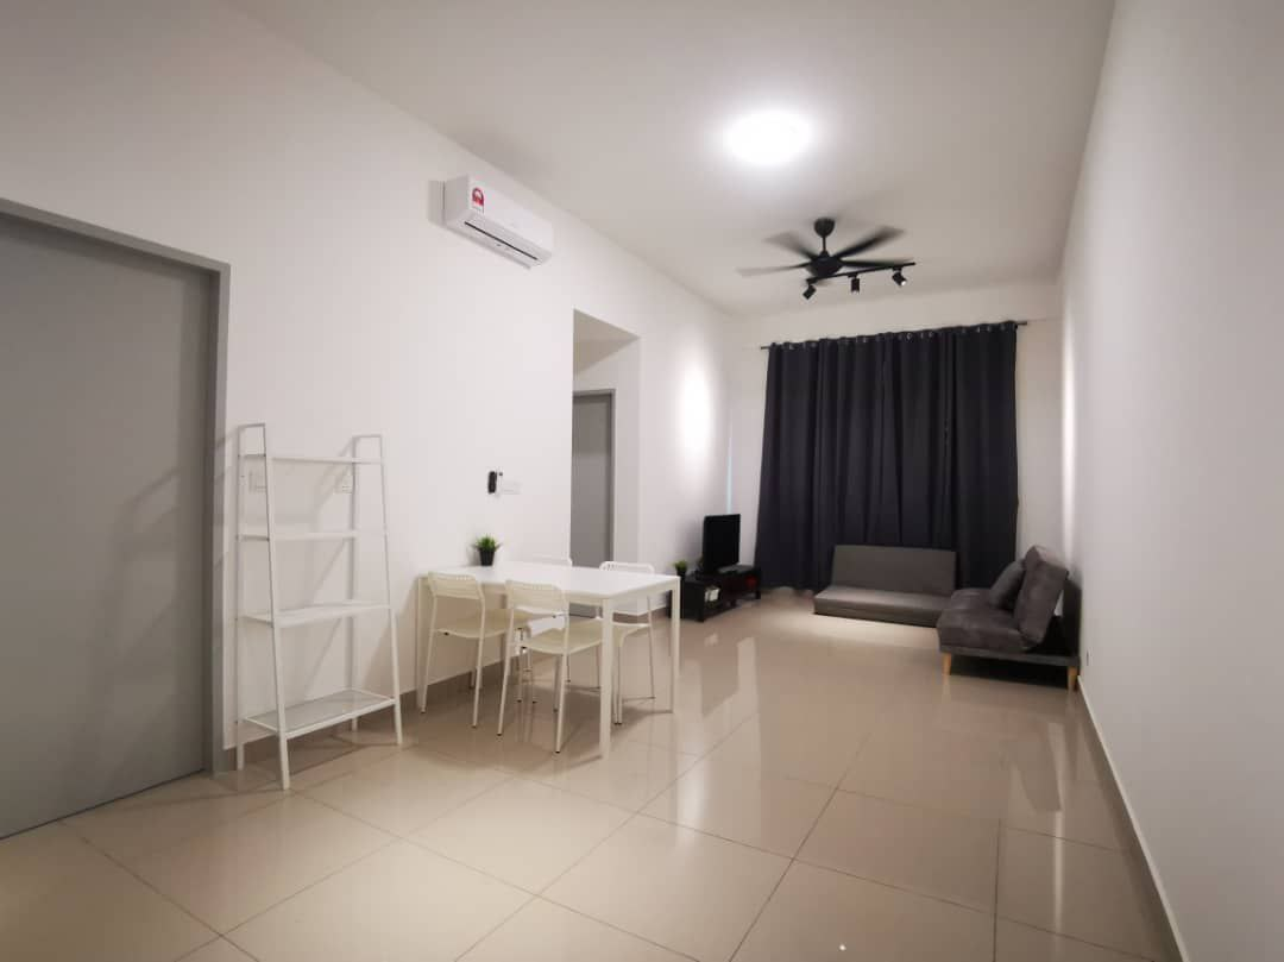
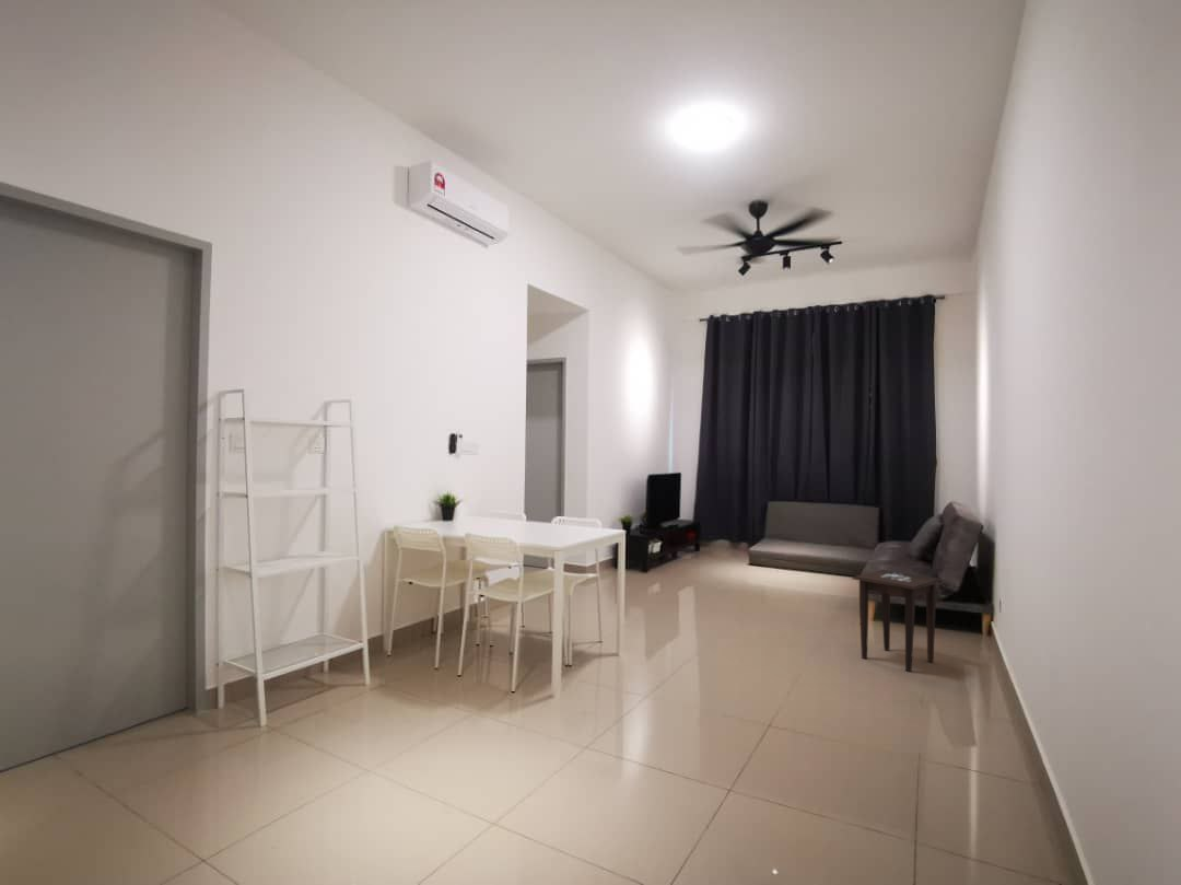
+ side table [851,569,945,673]
